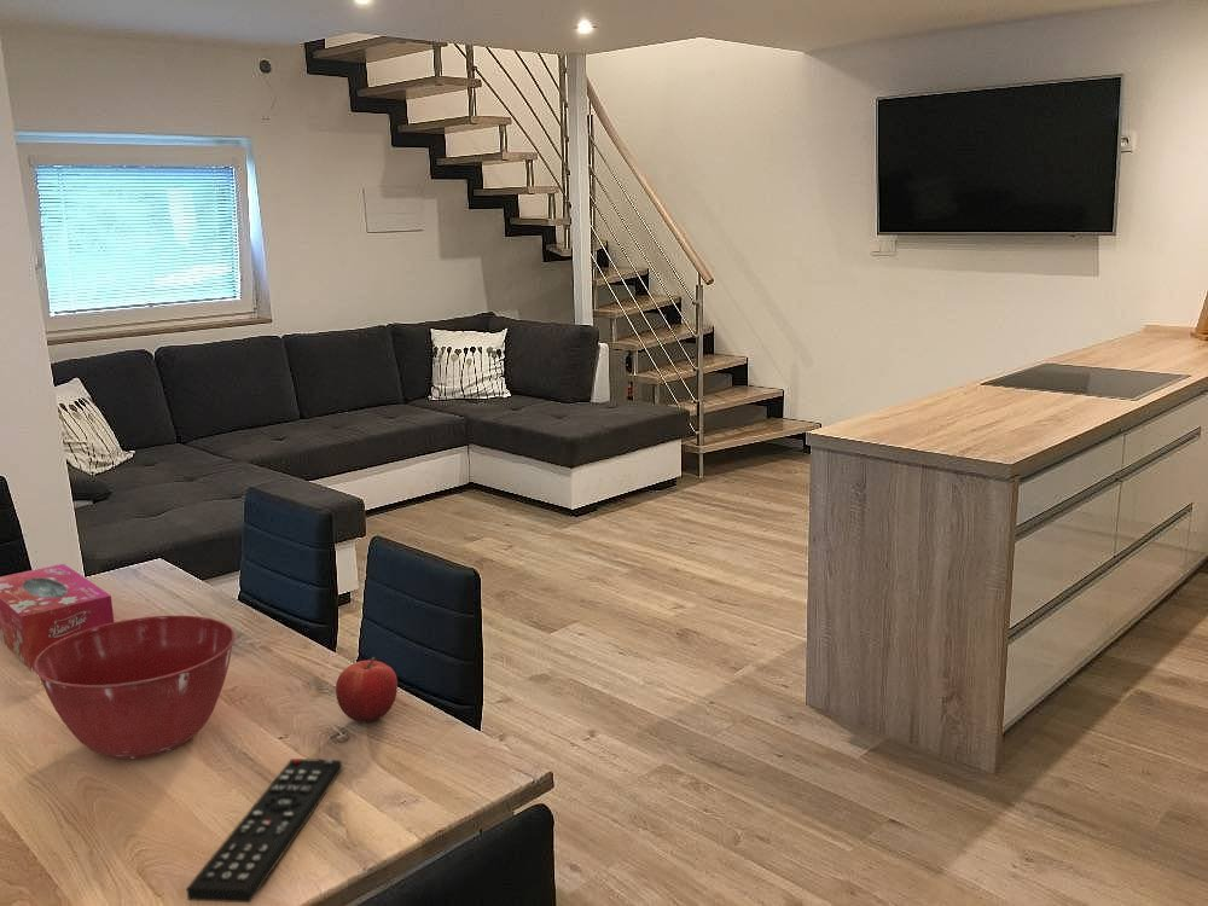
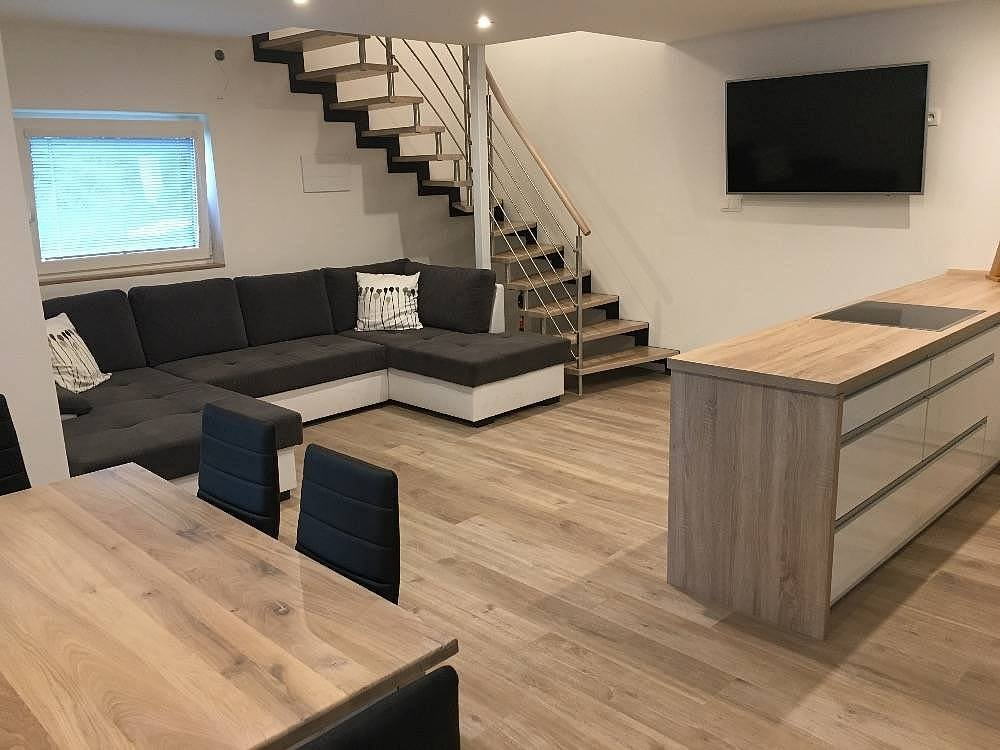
- fruit [335,656,399,724]
- mixing bowl [33,614,237,760]
- remote control [185,757,343,904]
- tissue box [0,563,115,670]
